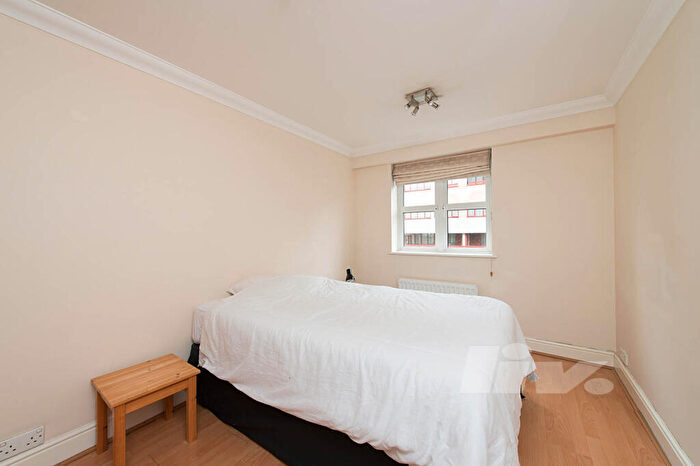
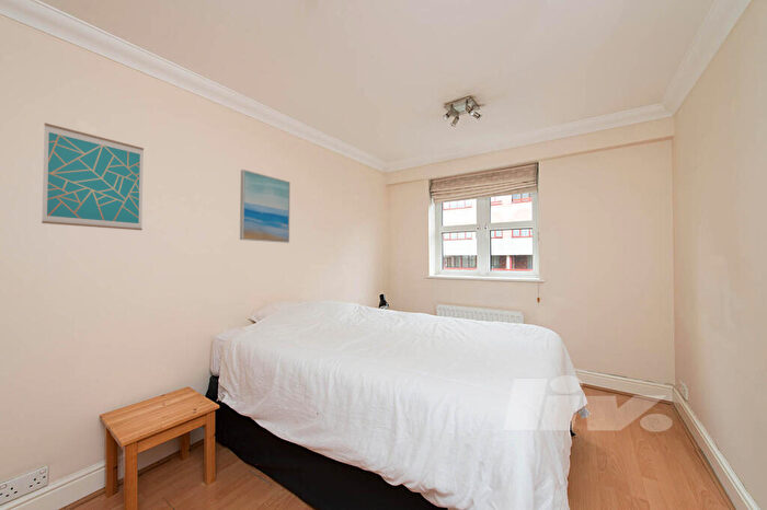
+ wall art [239,169,291,244]
+ wall art [41,123,145,231]
